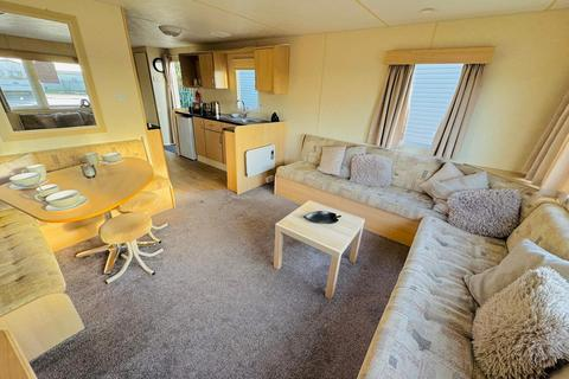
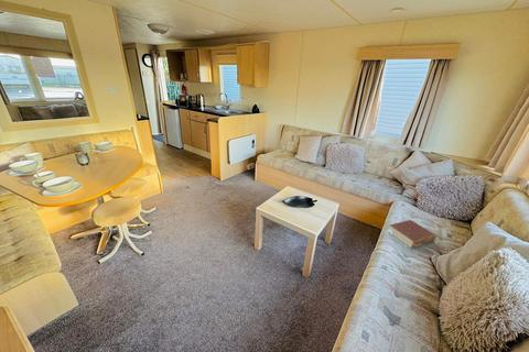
+ book [388,219,438,250]
